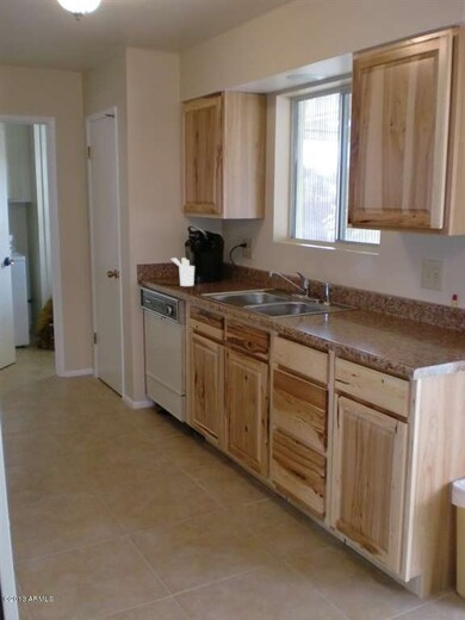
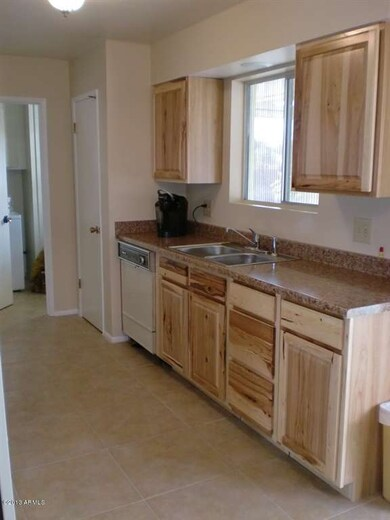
- utensil holder [170,256,196,287]
